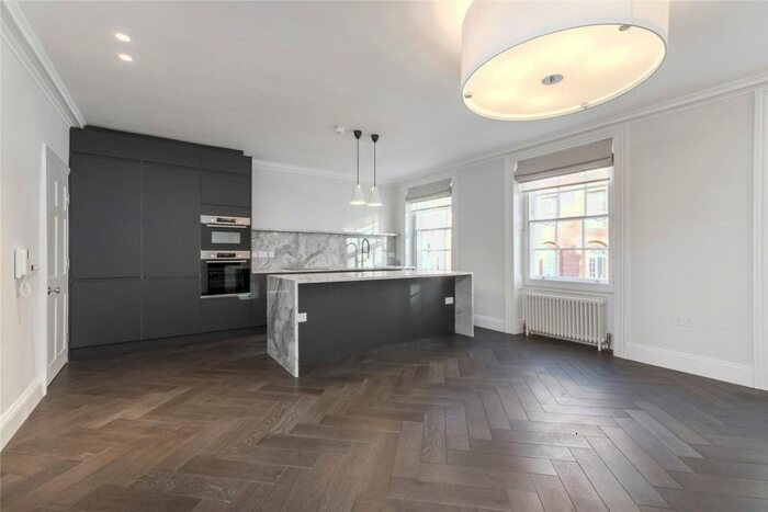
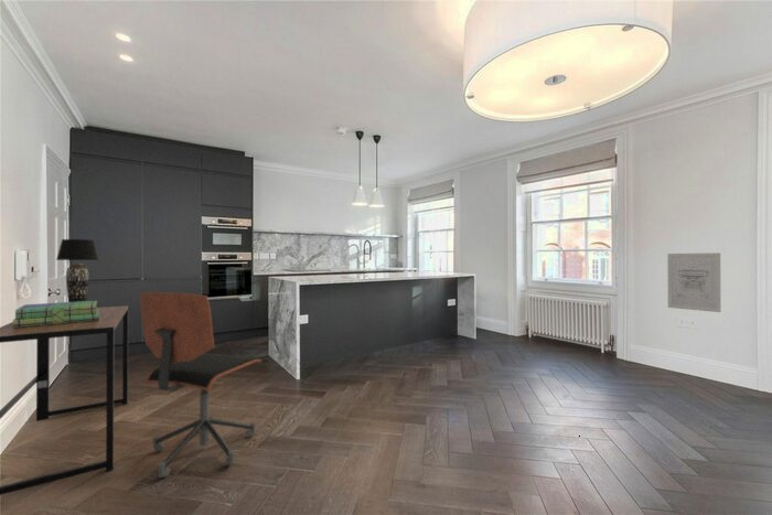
+ table lamp [55,238,99,302]
+ desk [0,304,129,496]
+ stack of books [12,300,99,328]
+ wall art [666,251,721,313]
+ office chair [139,291,262,479]
